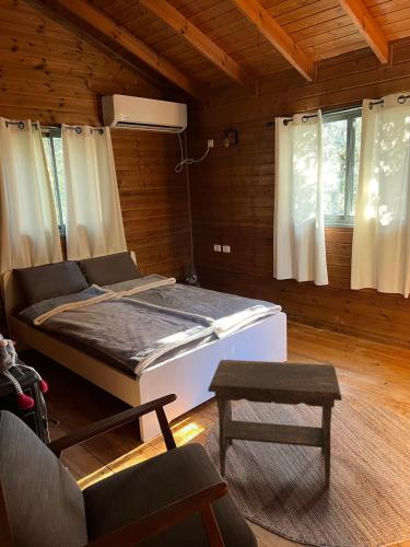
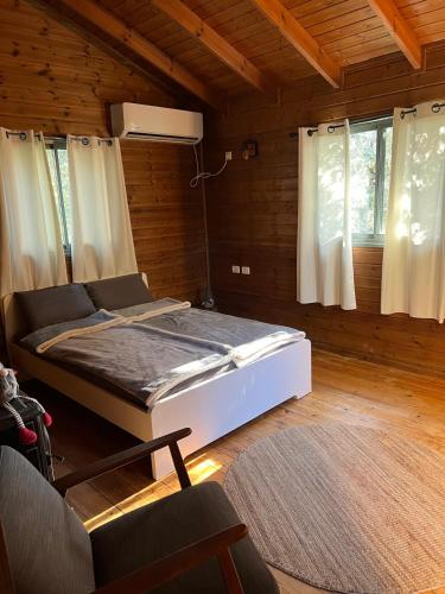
- footstool [207,359,342,488]
